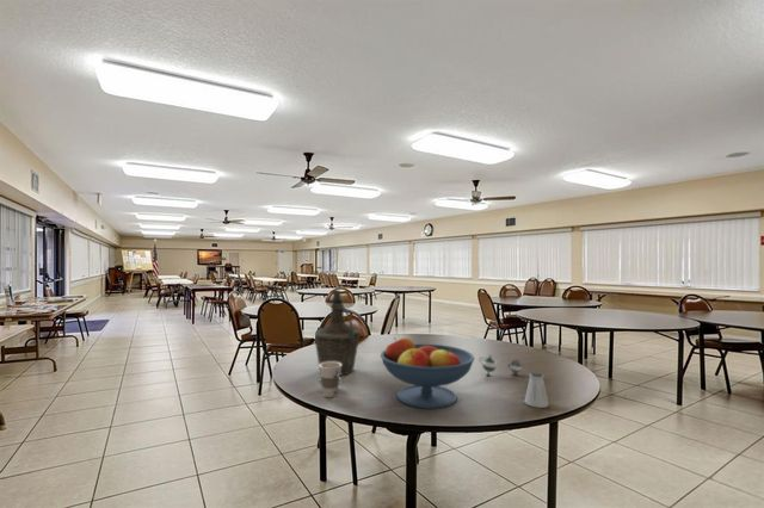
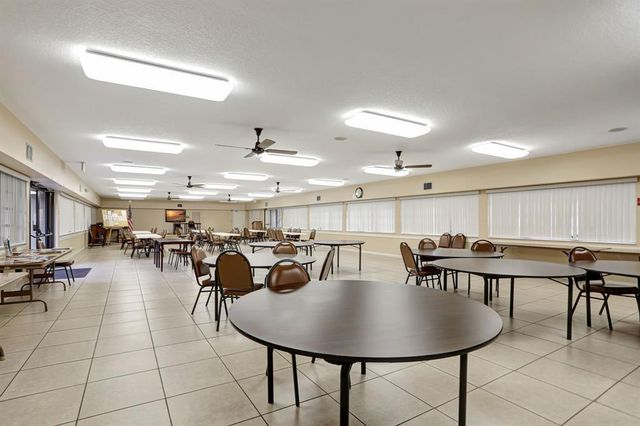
- cup [318,361,343,398]
- teapot [478,354,524,377]
- saltshaker [524,370,550,409]
- bottle [314,290,361,376]
- fruit bowl [380,336,475,410]
